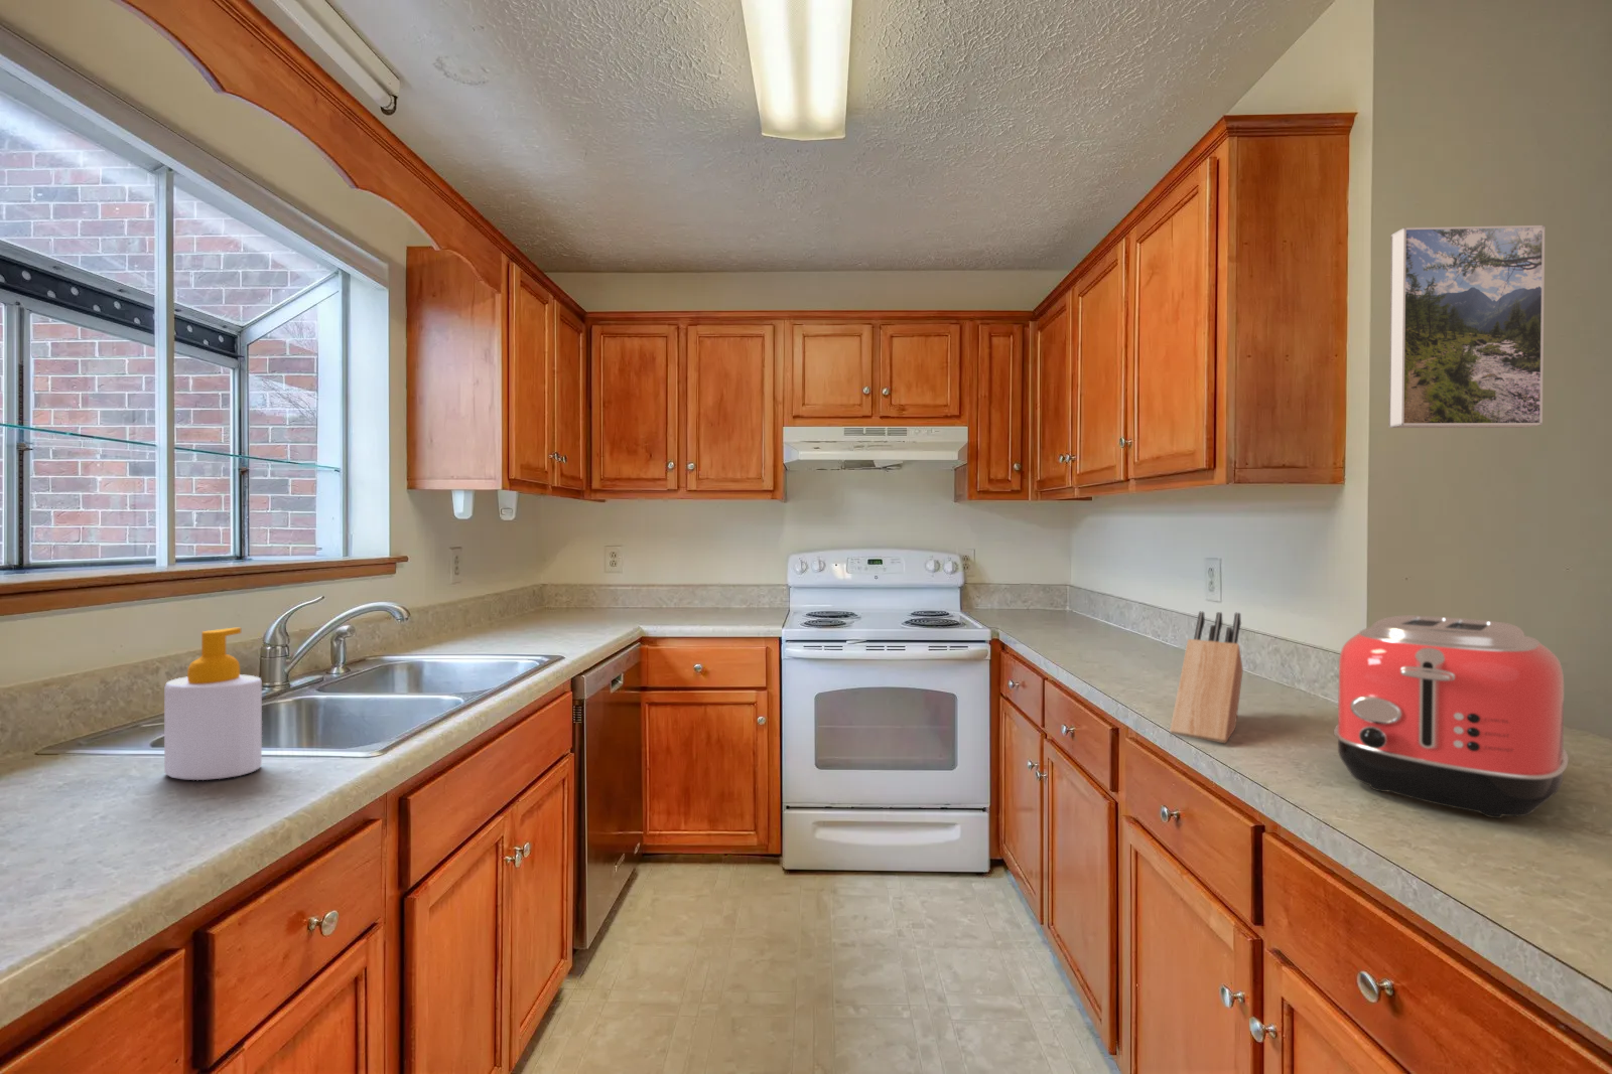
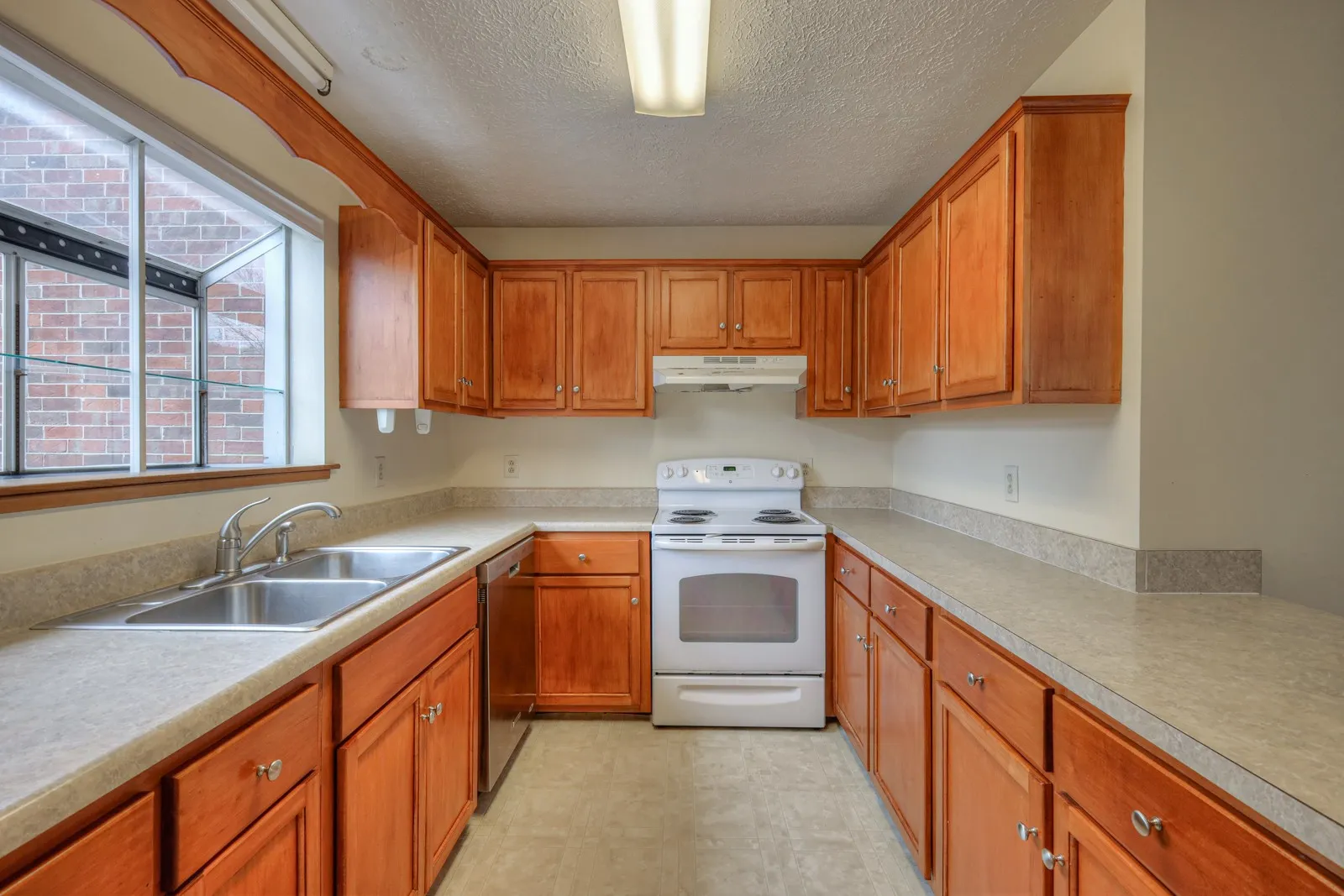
- toaster [1333,614,1570,820]
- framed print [1388,224,1546,429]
- soap bottle [163,627,263,782]
- knife block [1168,611,1244,744]
